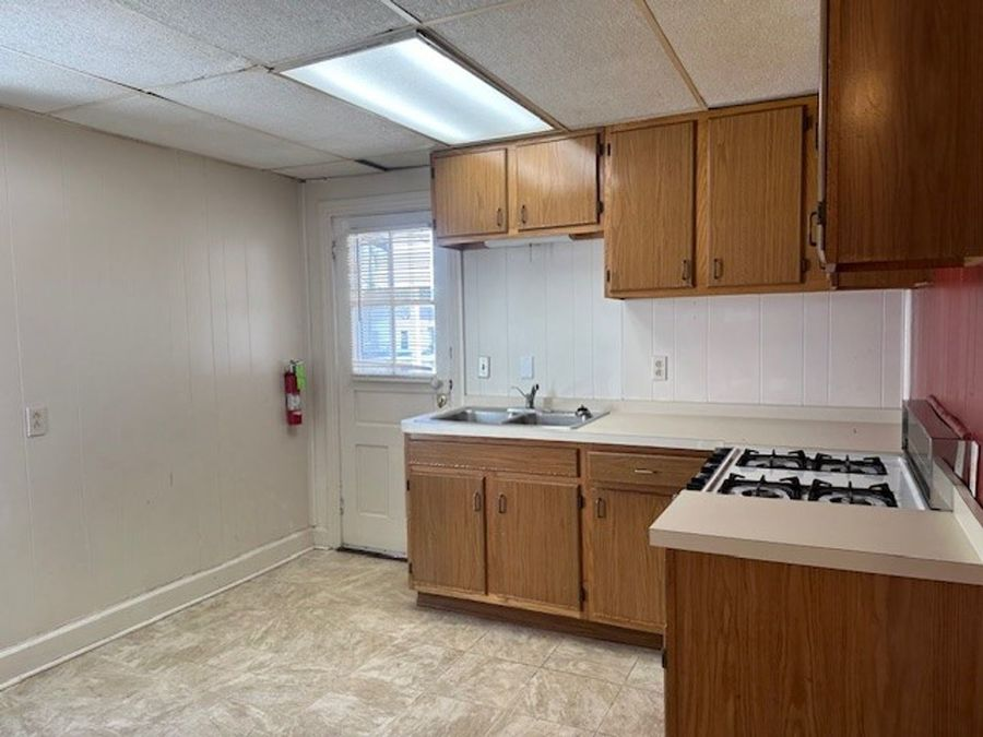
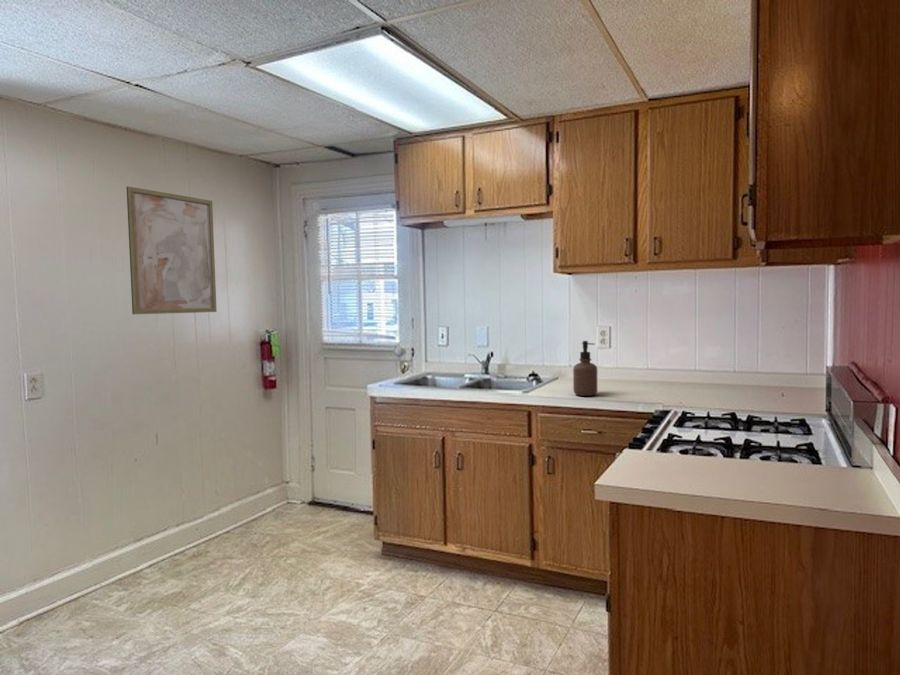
+ soap dispenser [572,340,598,397]
+ wall art [126,185,218,315]
